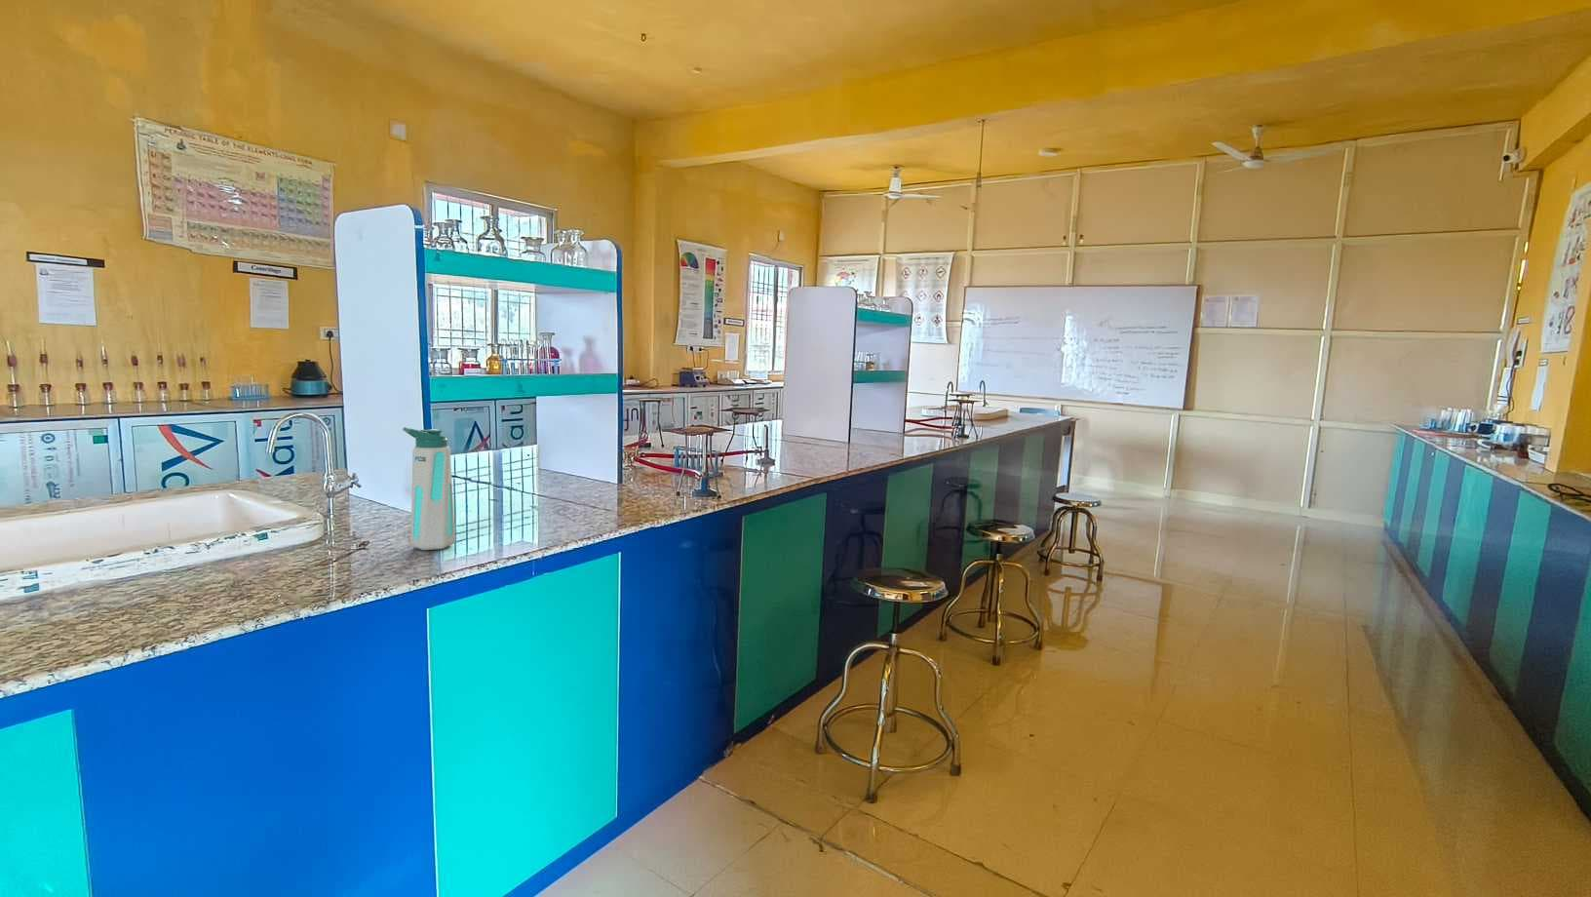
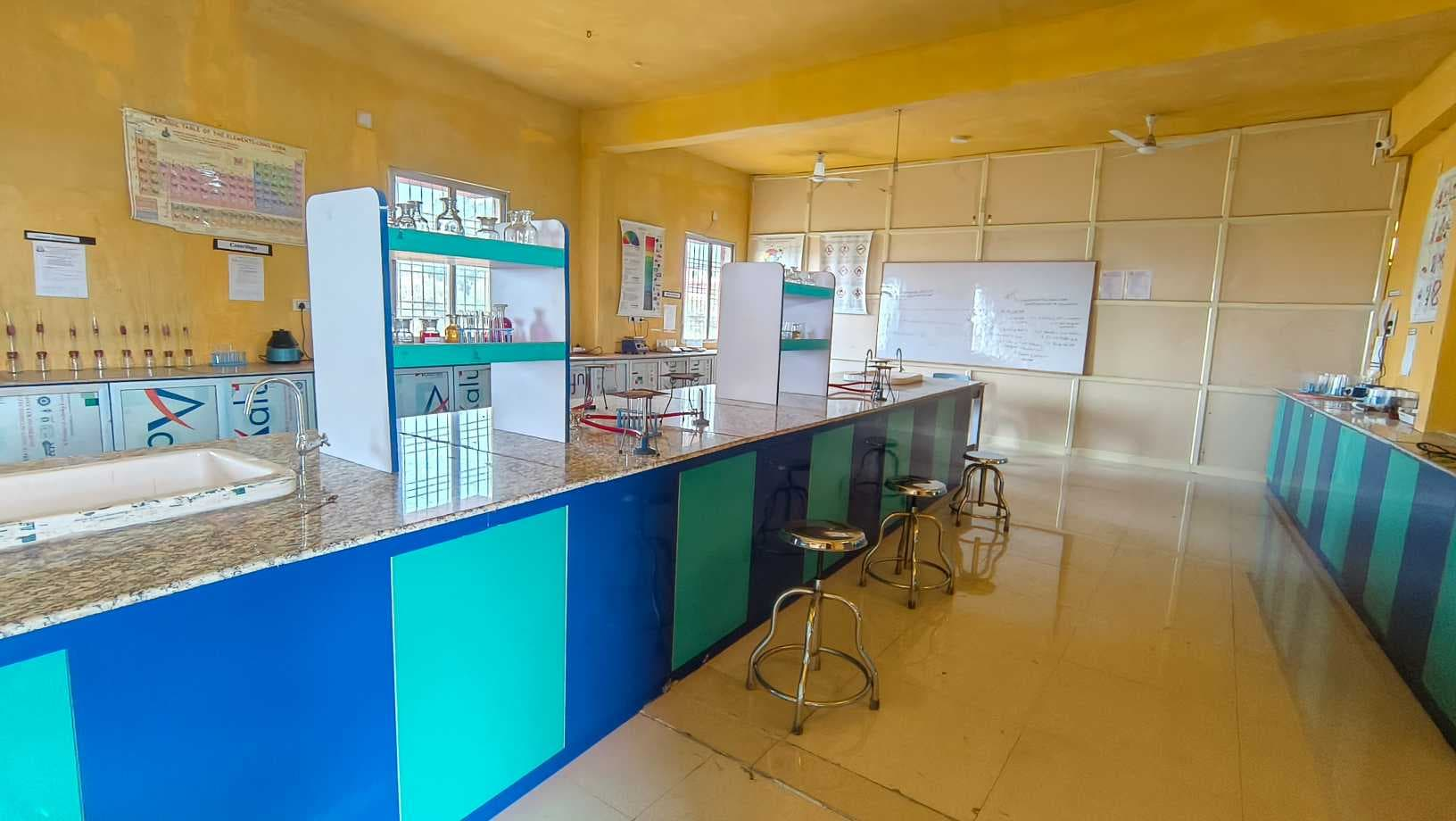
- water bottle [402,427,457,551]
